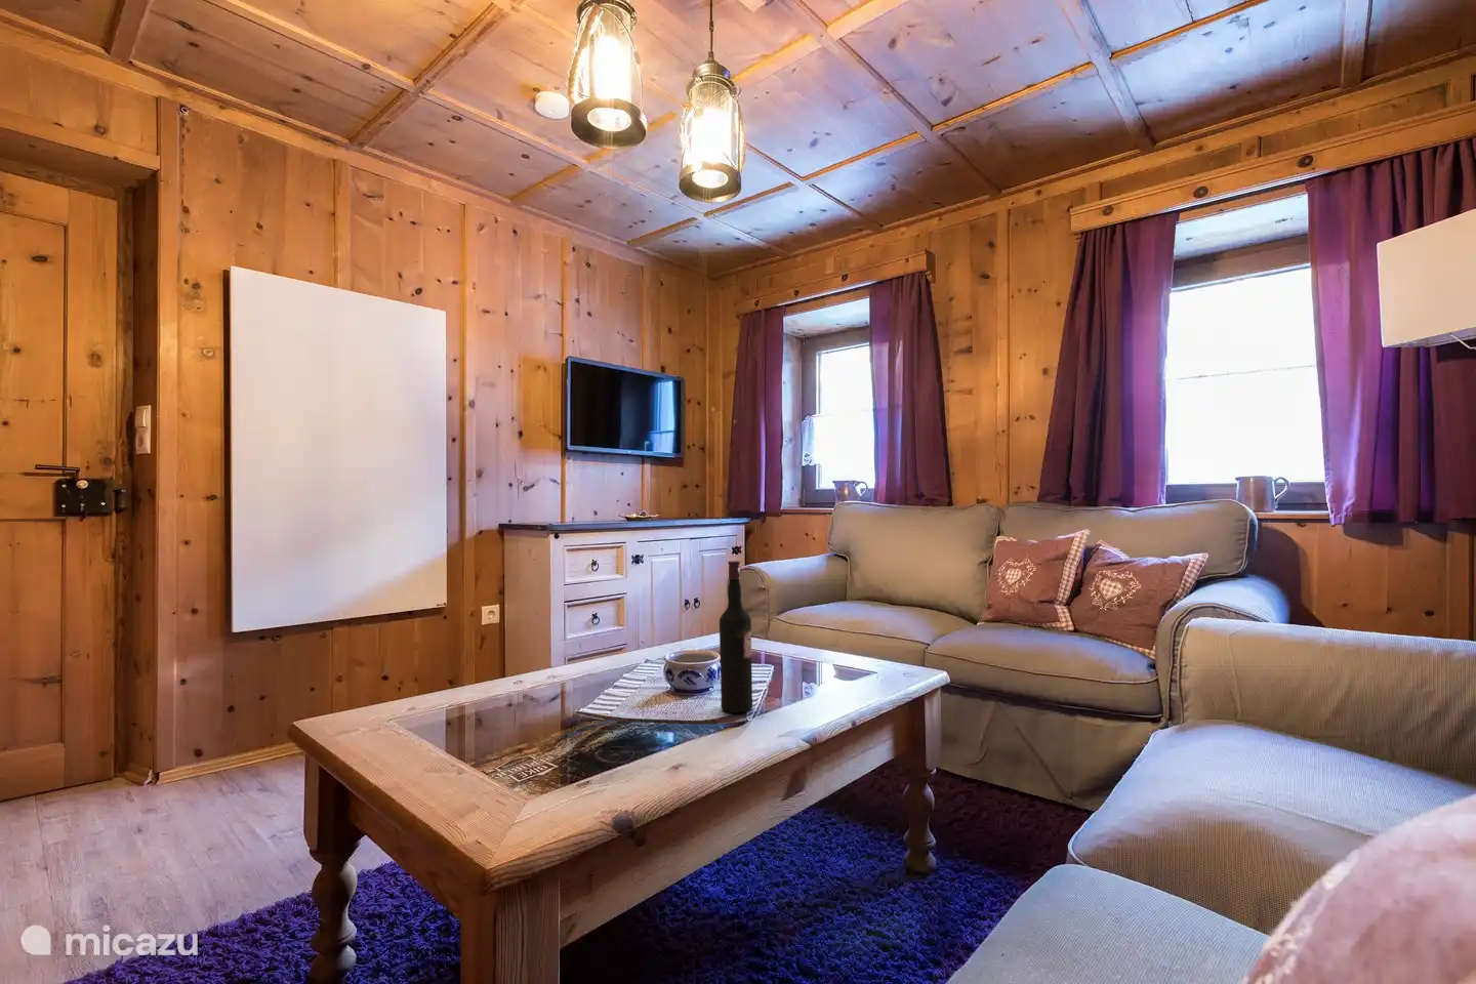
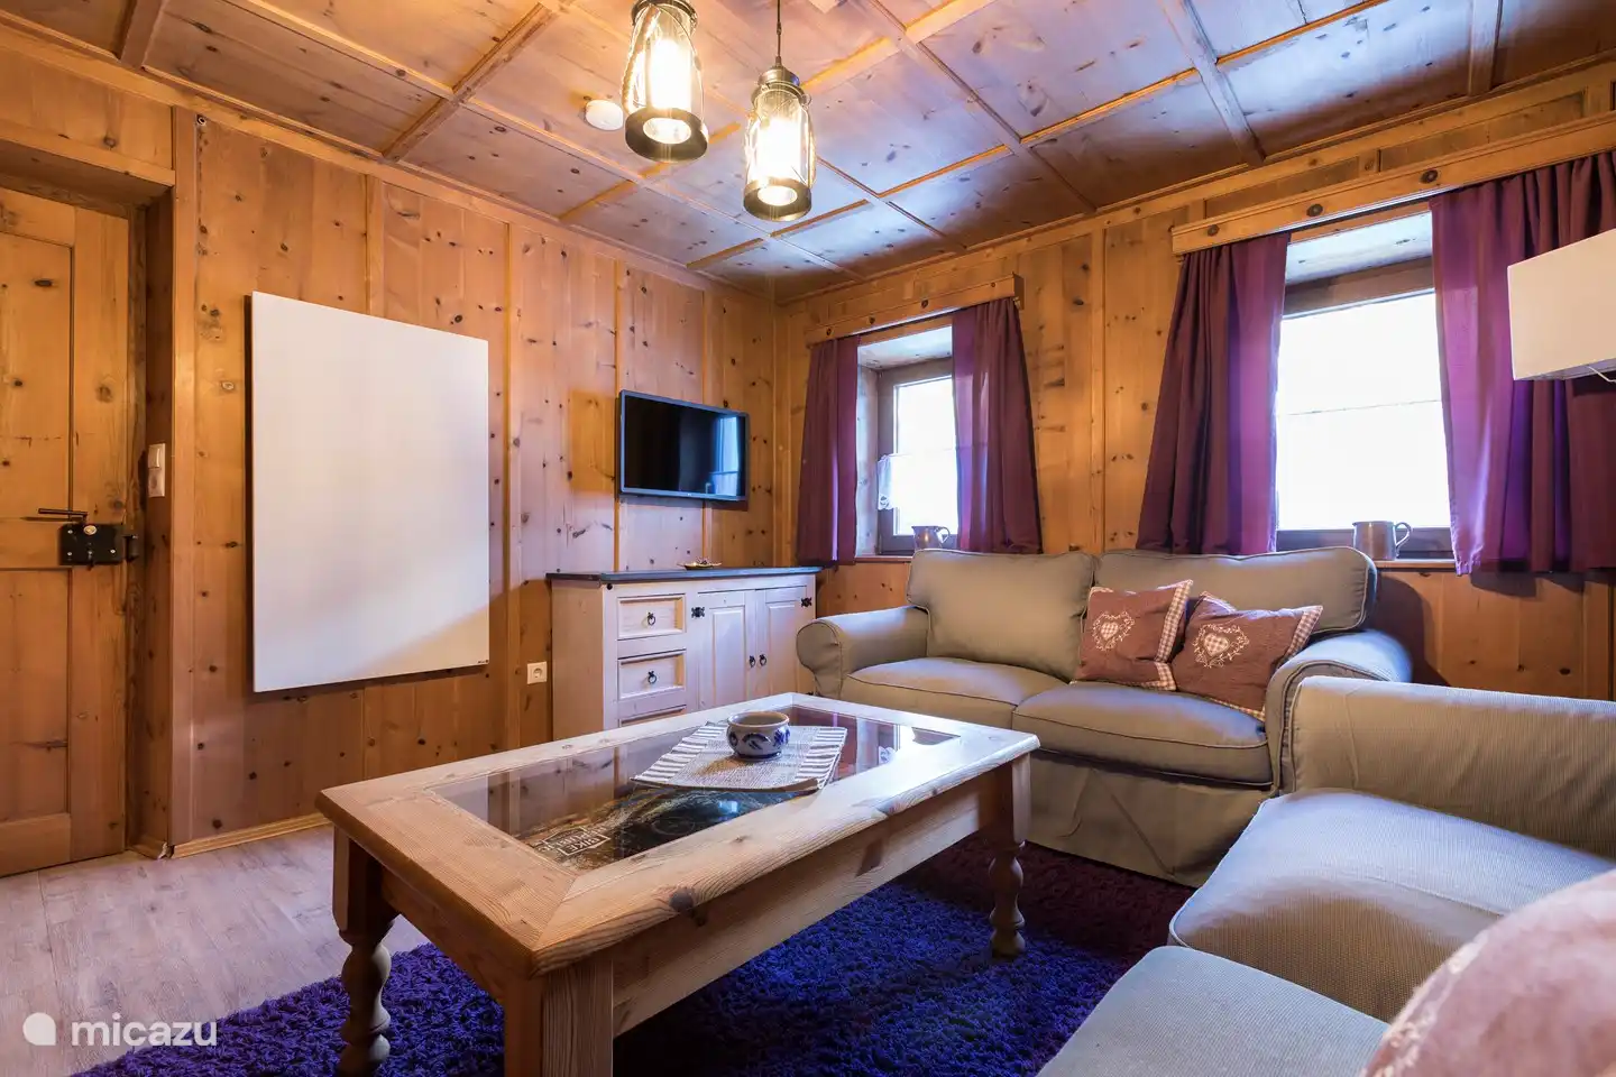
- wine bottle [718,560,753,714]
